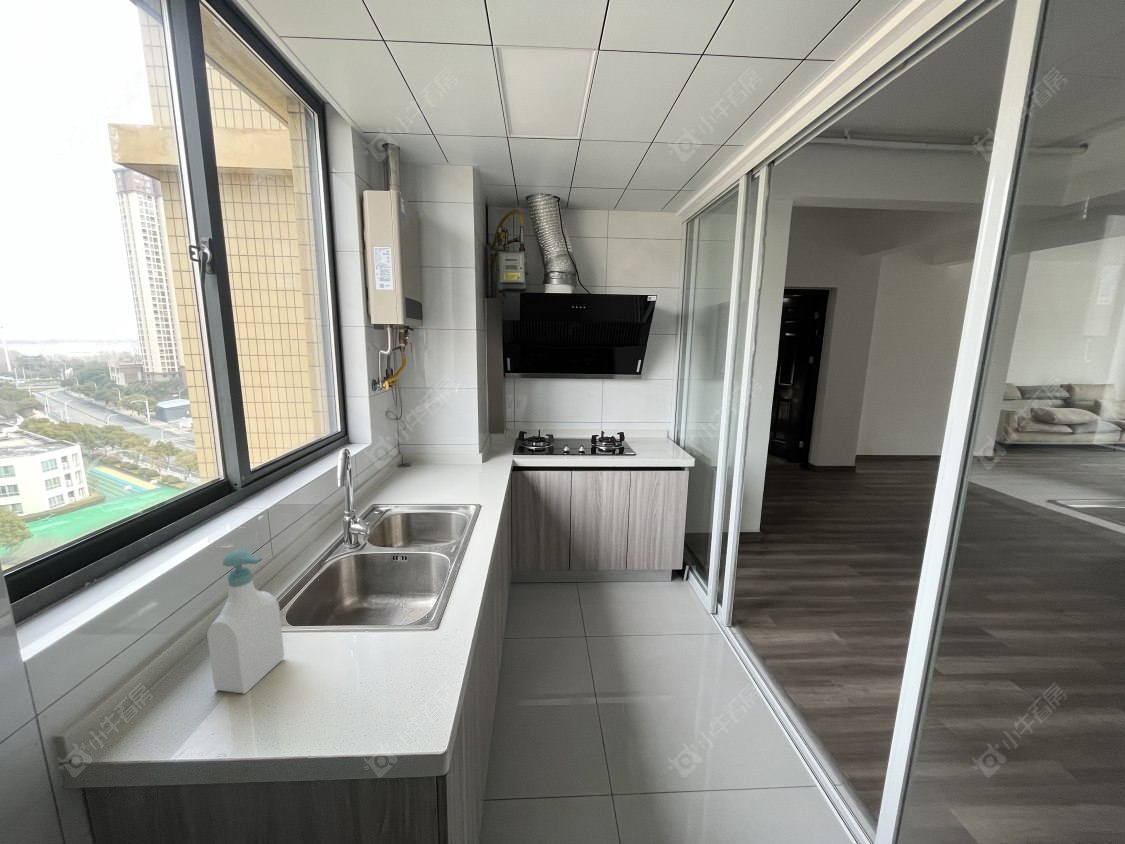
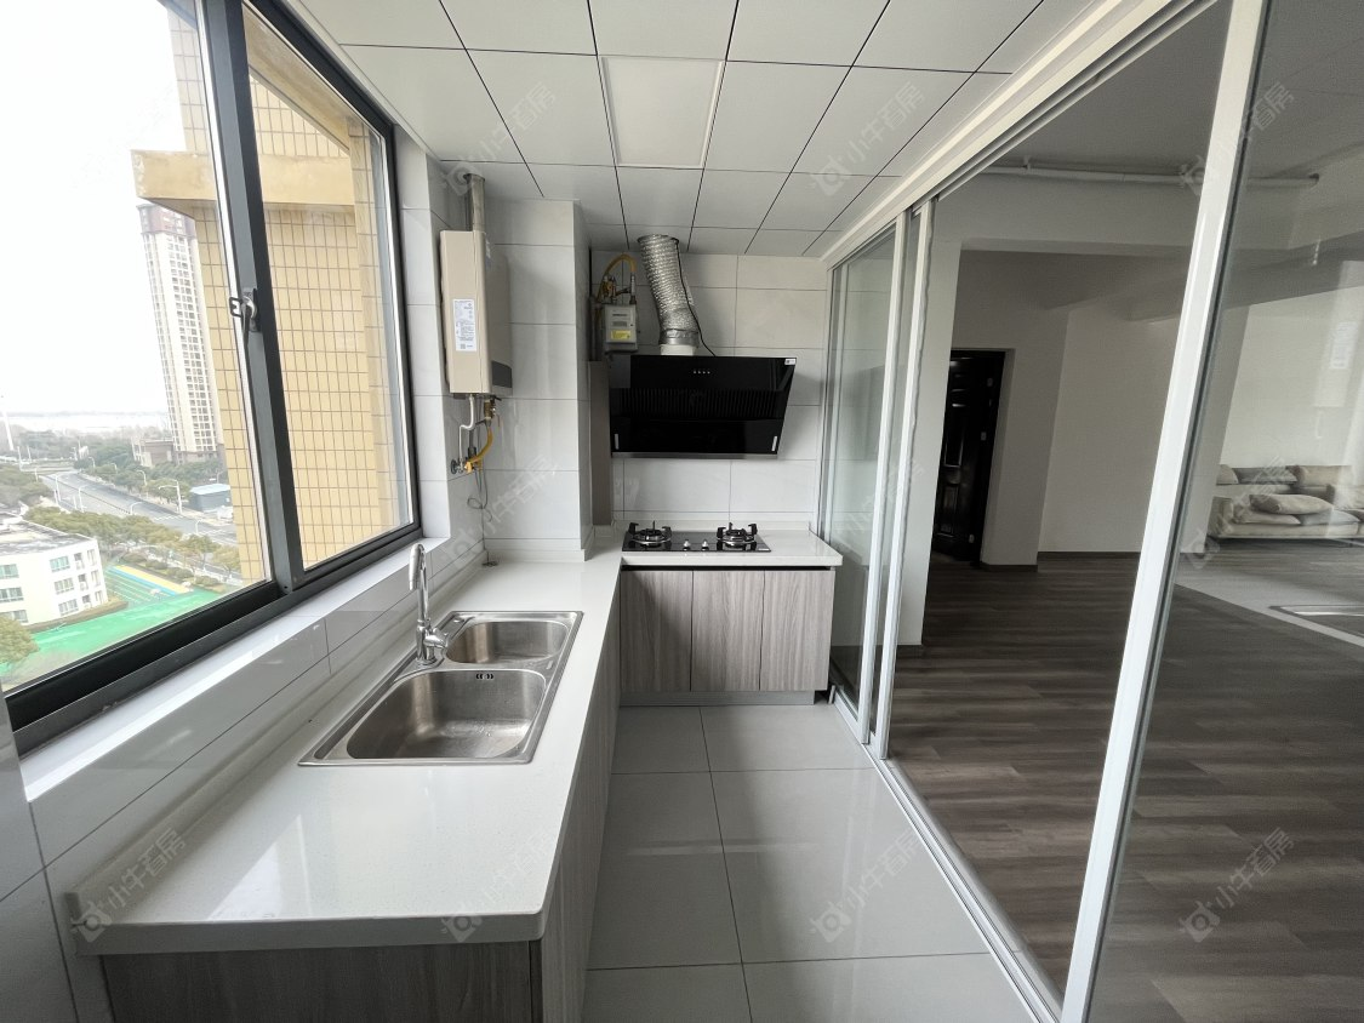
- soap bottle [206,549,285,695]
